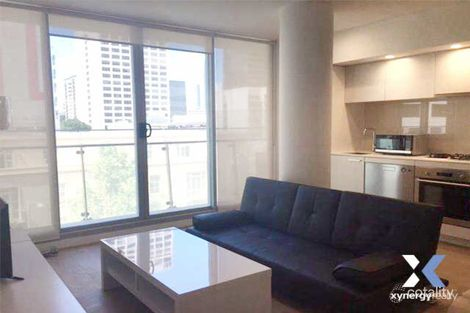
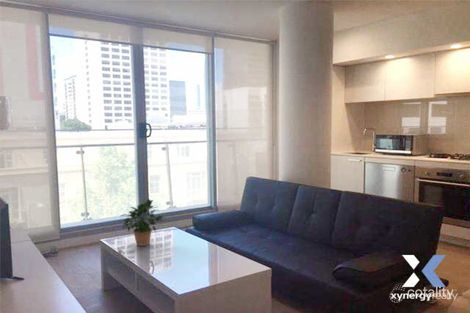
+ potted plant [120,198,164,247]
